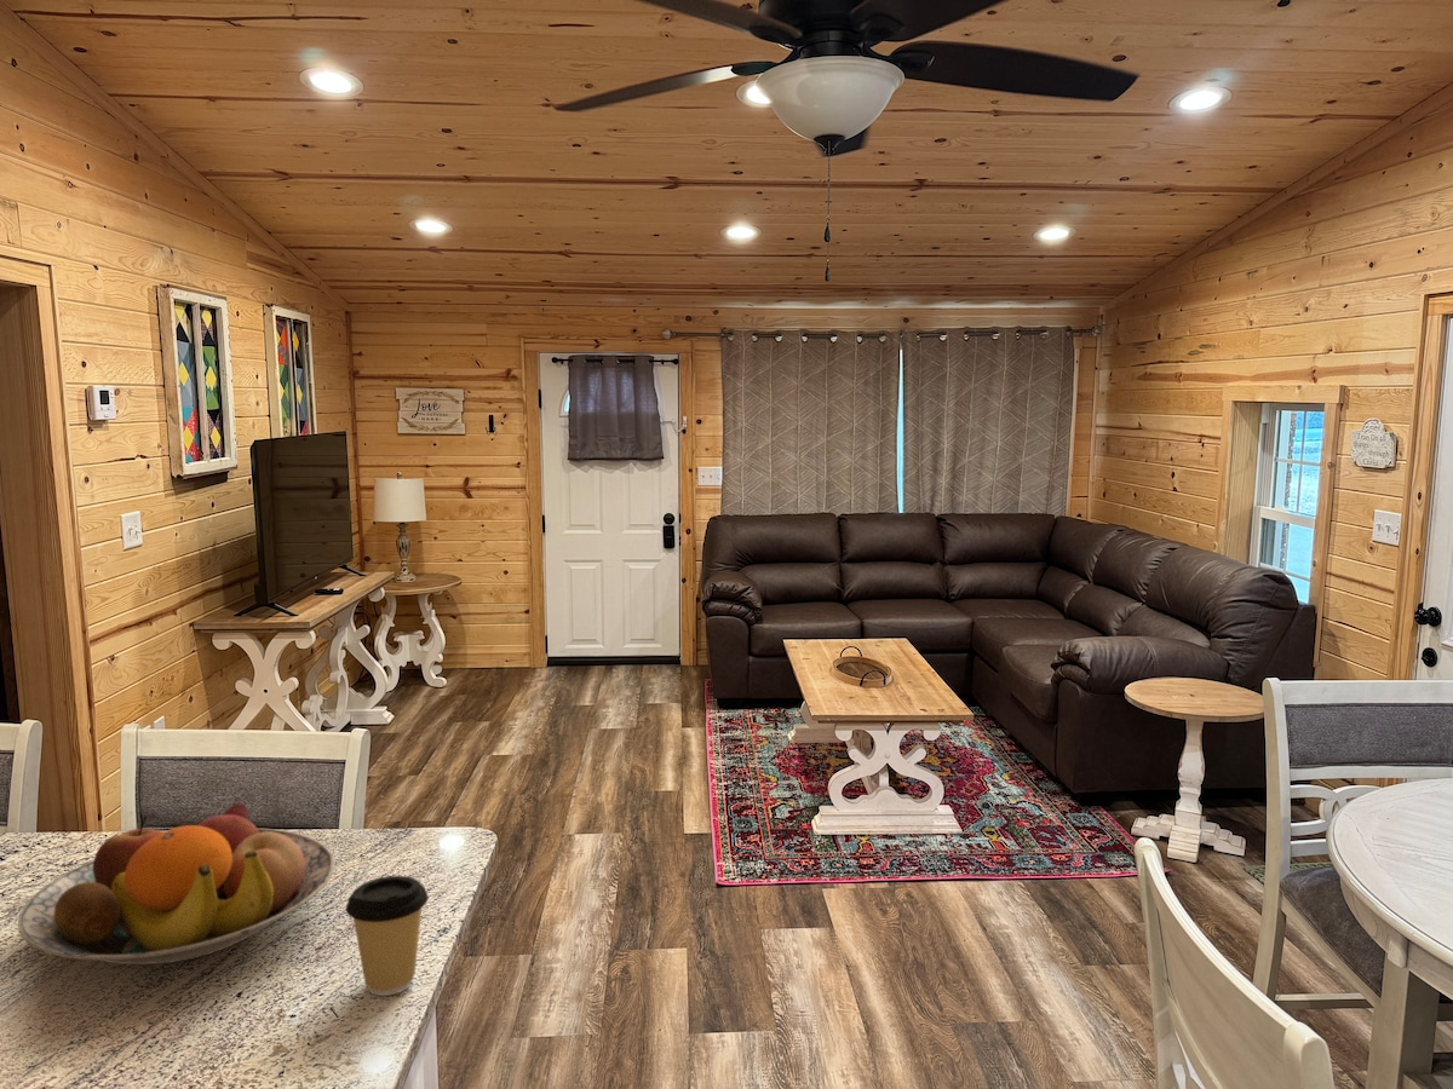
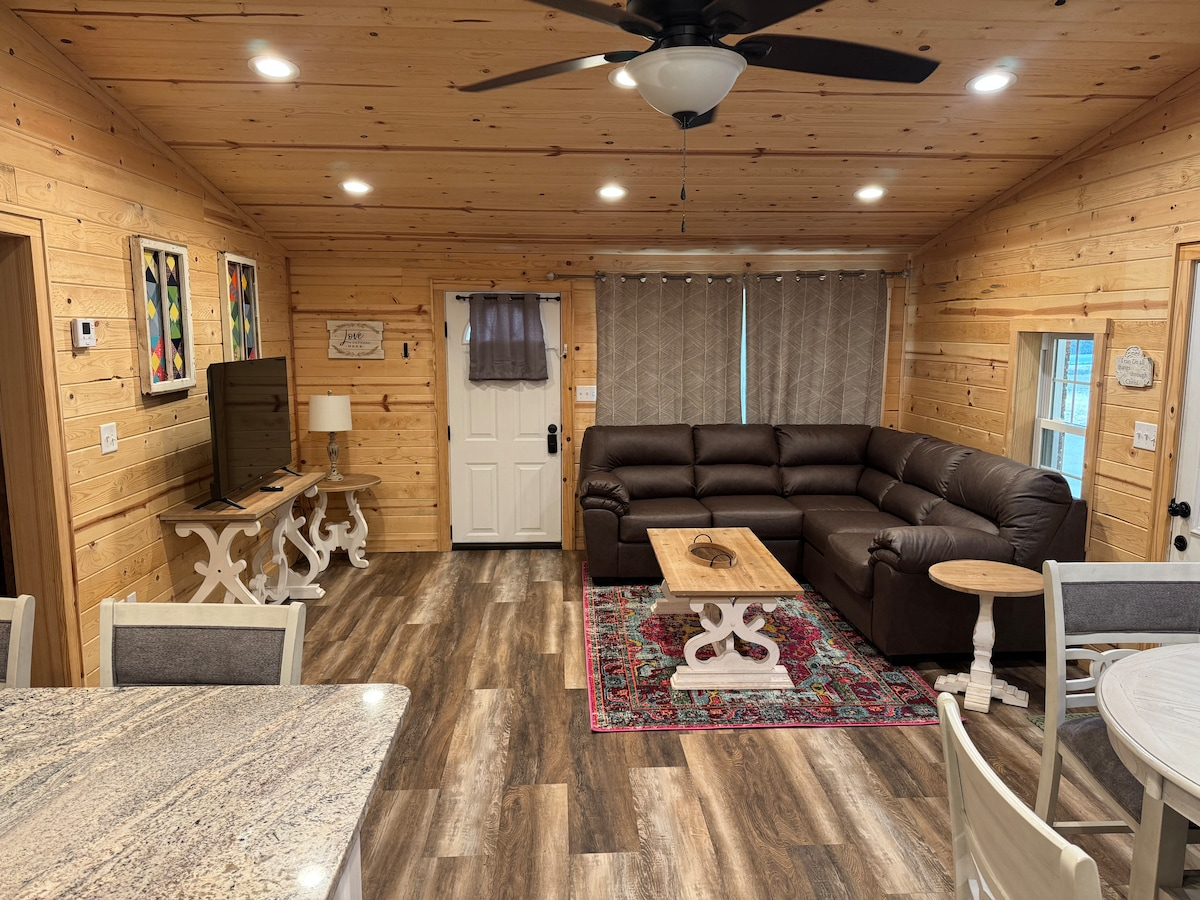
- fruit bowl [17,801,335,966]
- coffee cup [345,875,430,997]
